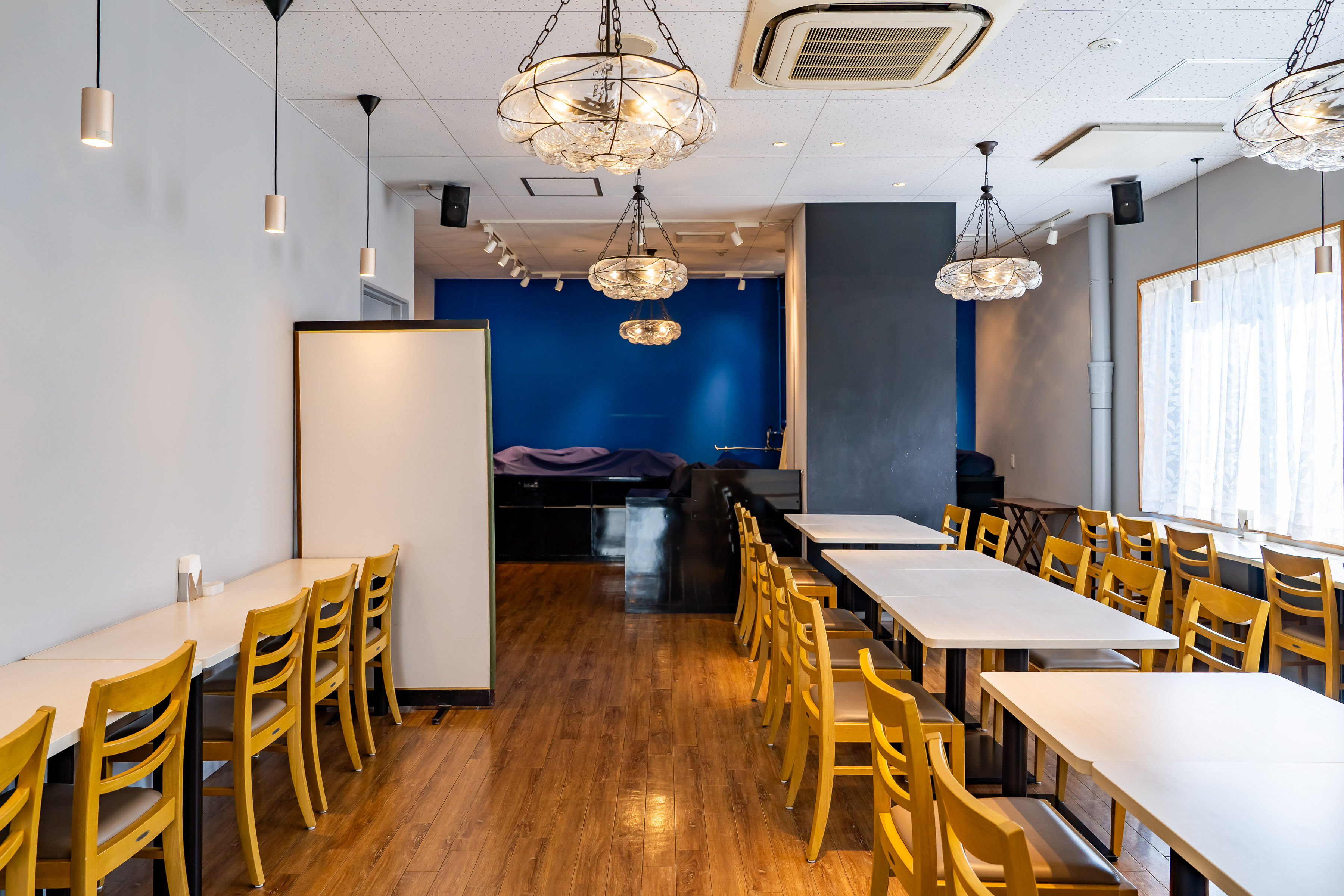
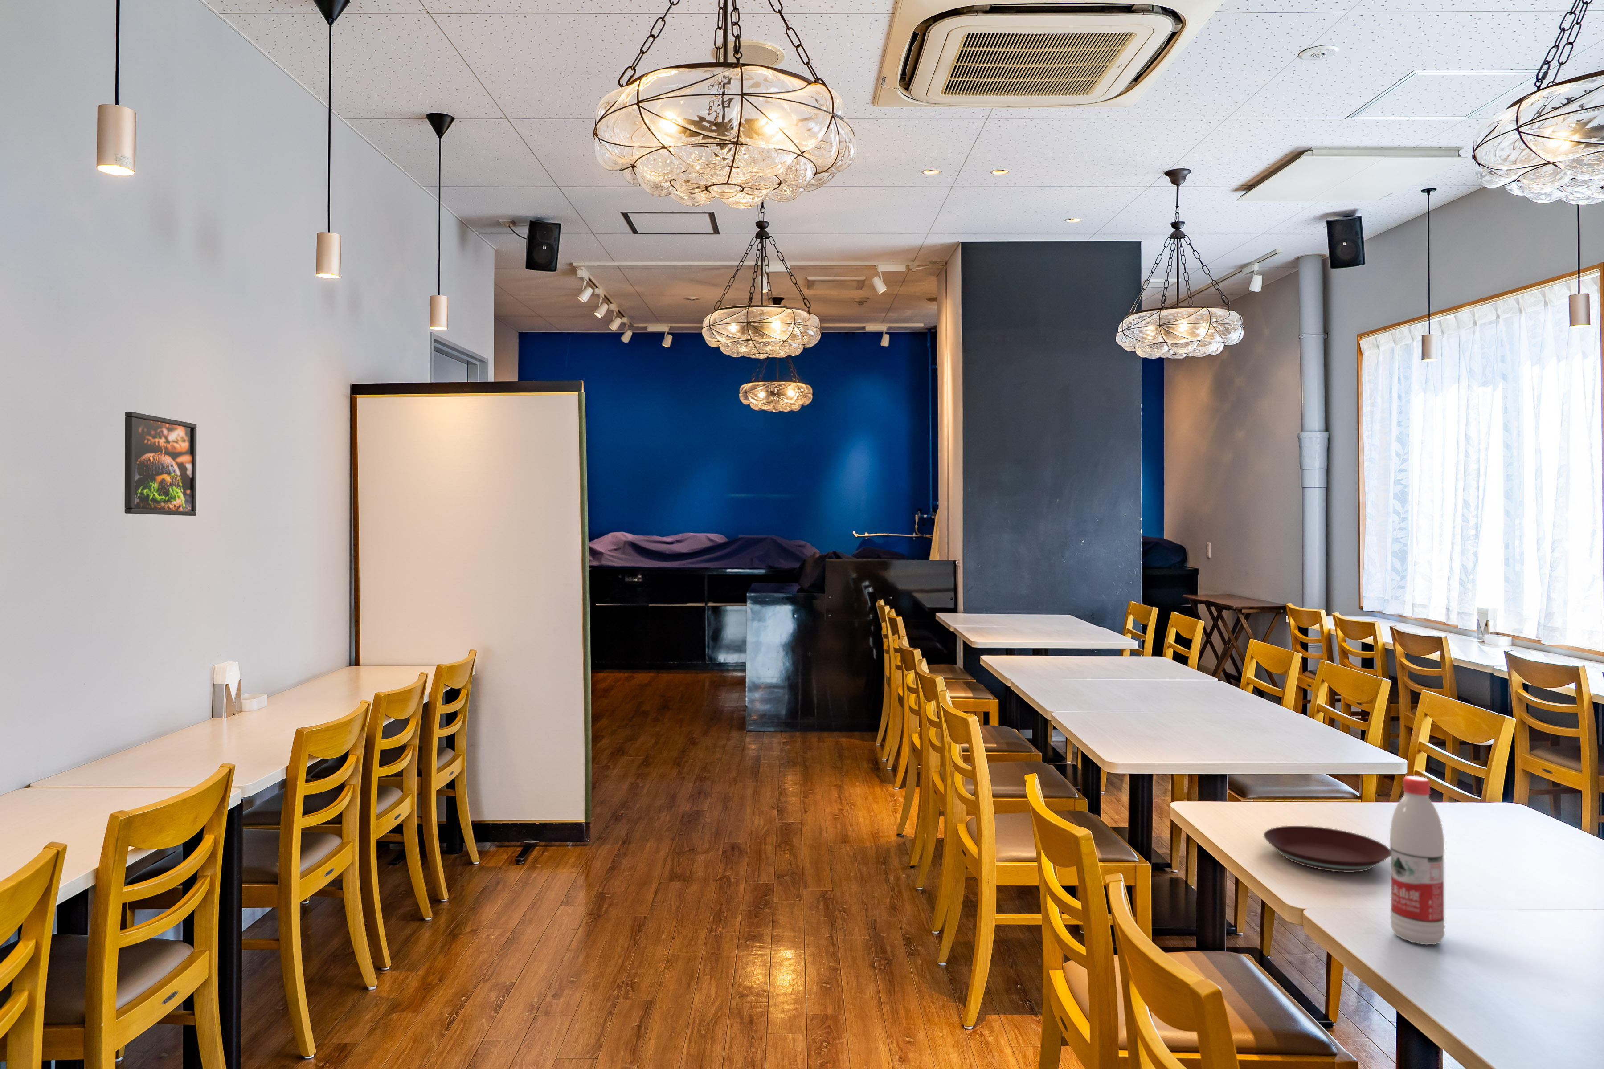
+ plate [1263,826,1390,872]
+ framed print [124,412,197,517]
+ water bottle [1389,776,1445,945]
